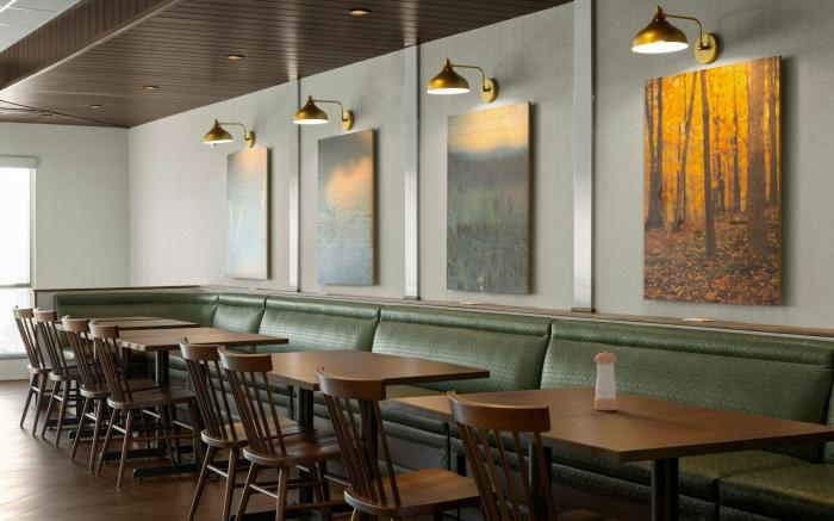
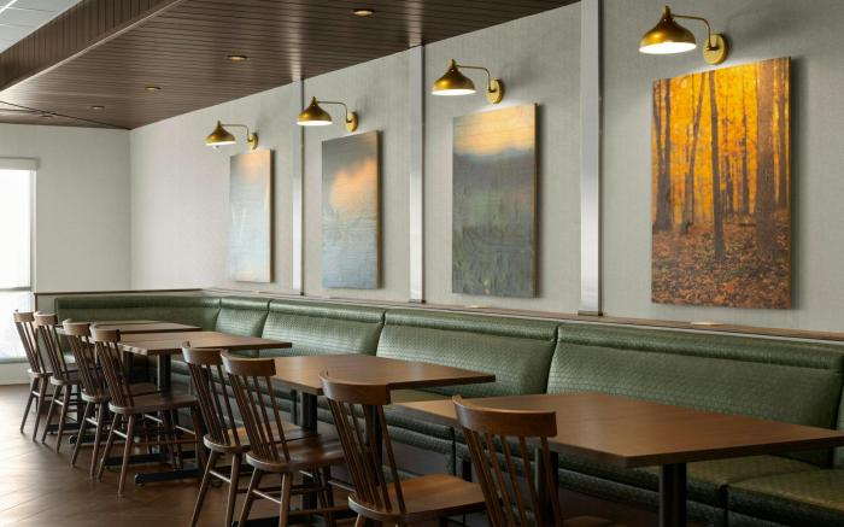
- pepper shaker [593,349,618,411]
